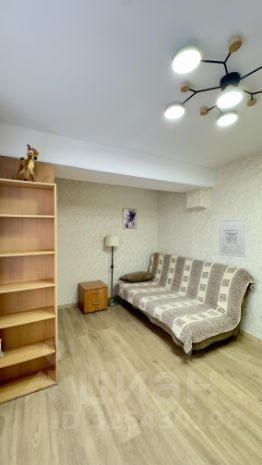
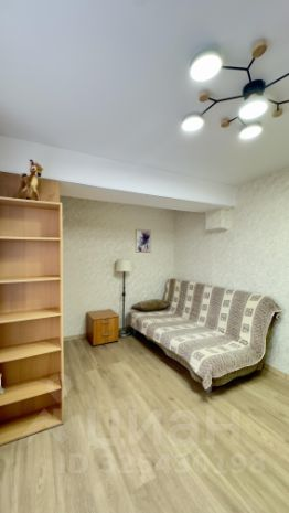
- wall art [218,216,246,258]
